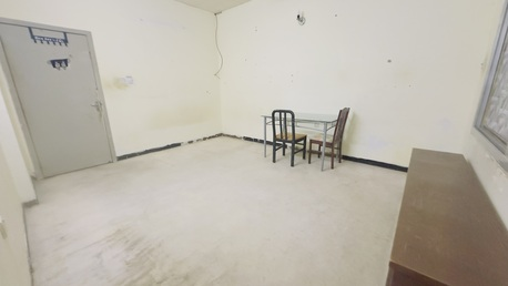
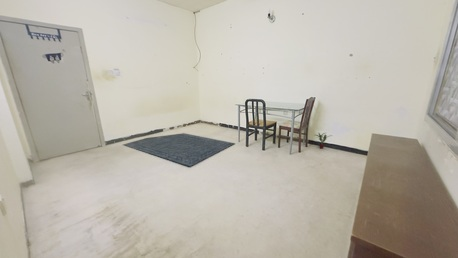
+ potted plant [315,132,333,150]
+ rug [122,132,236,168]
